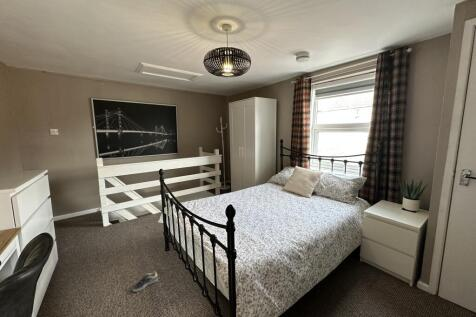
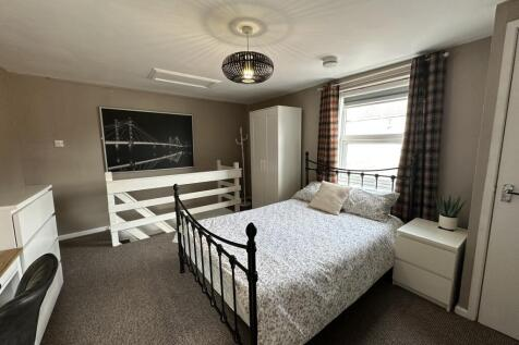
- sneaker [131,271,159,293]
